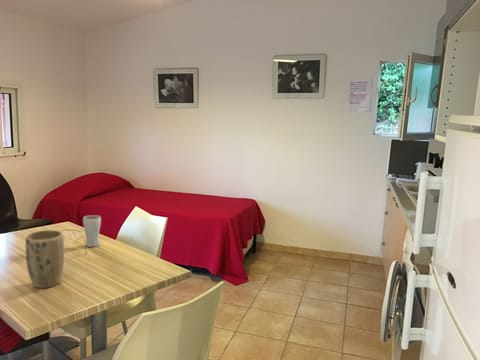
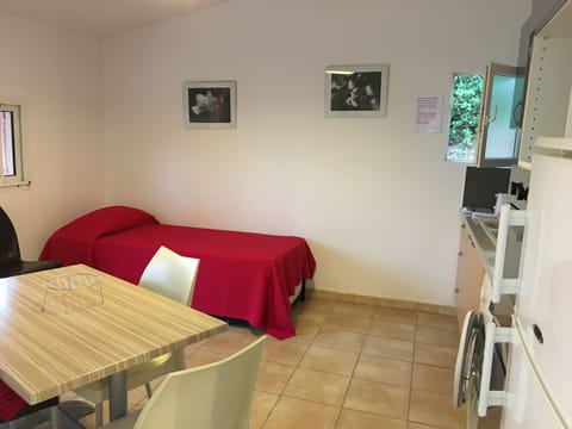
- plant pot [25,229,65,289]
- drinking glass [82,214,102,248]
